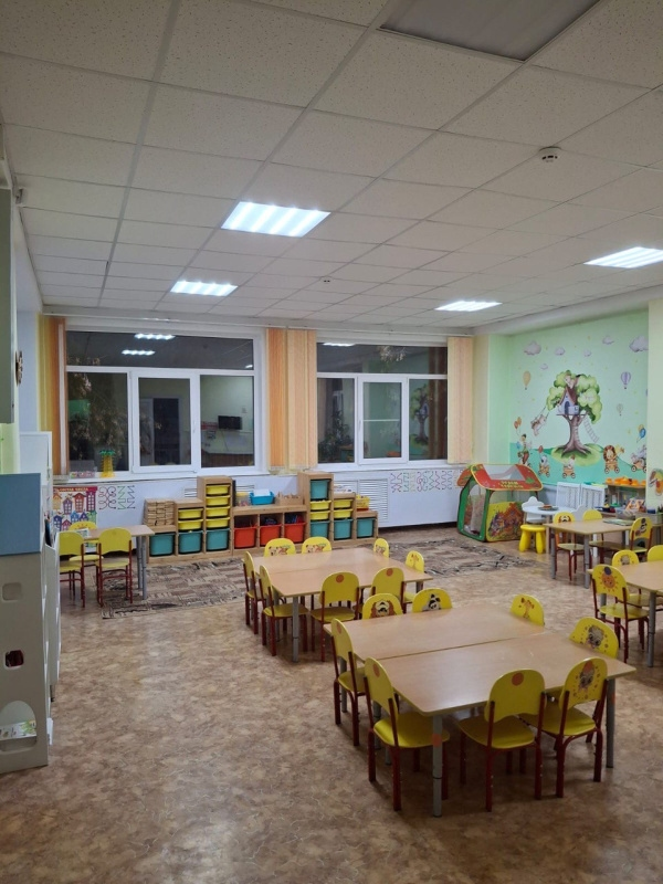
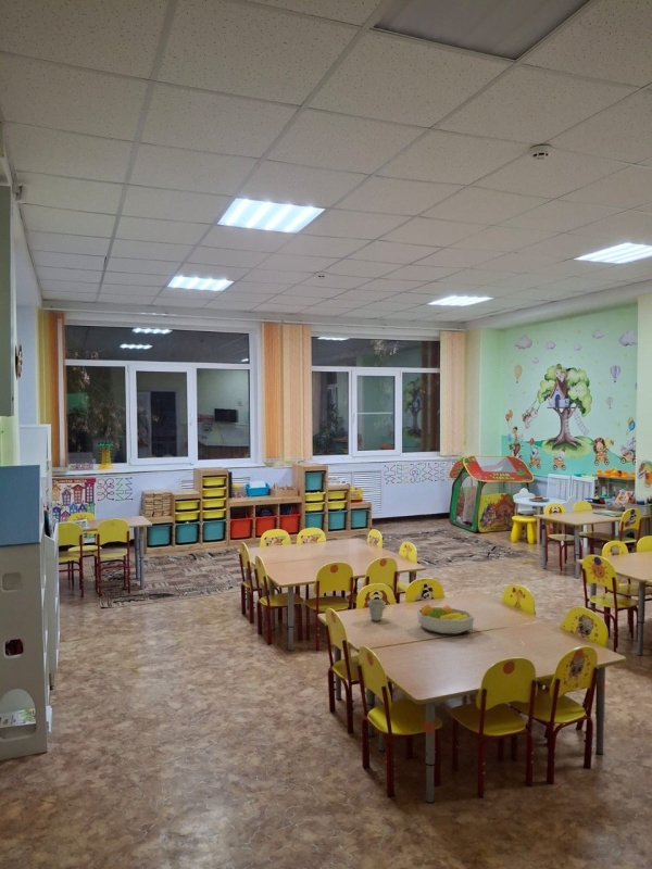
+ cup [366,599,387,621]
+ fruit bowl [416,603,475,635]
